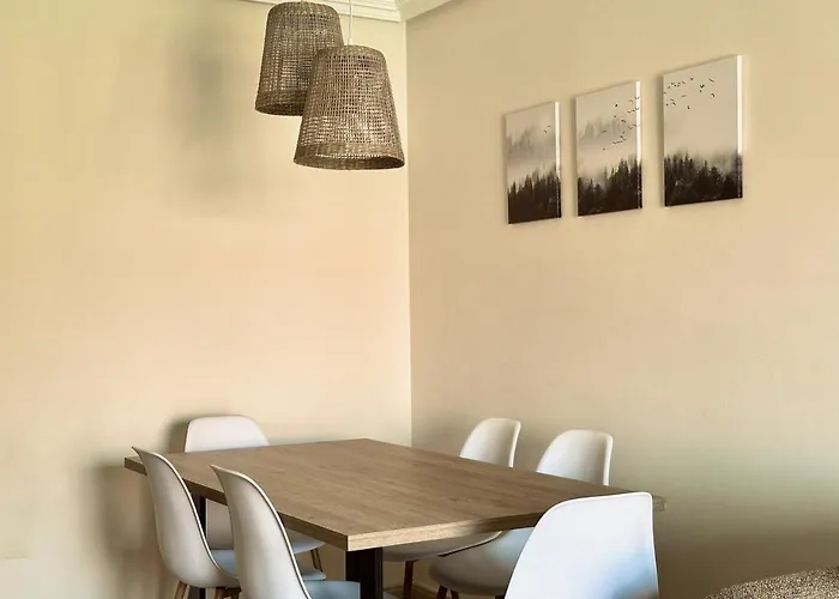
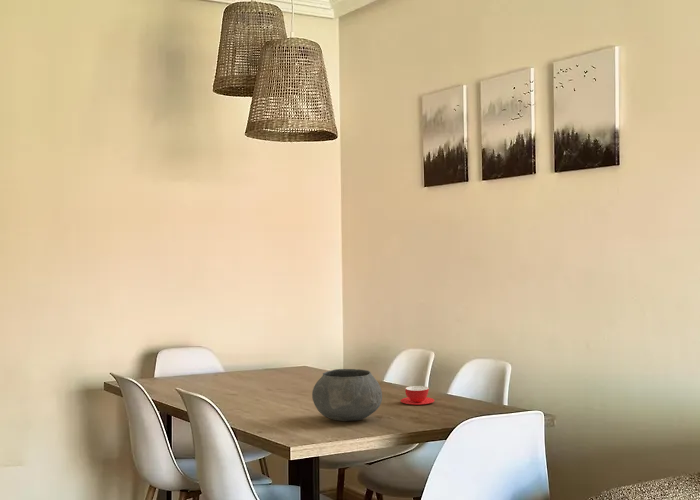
+ bowl [311,368,383,422]
+ teacup [400,385,435,405]
